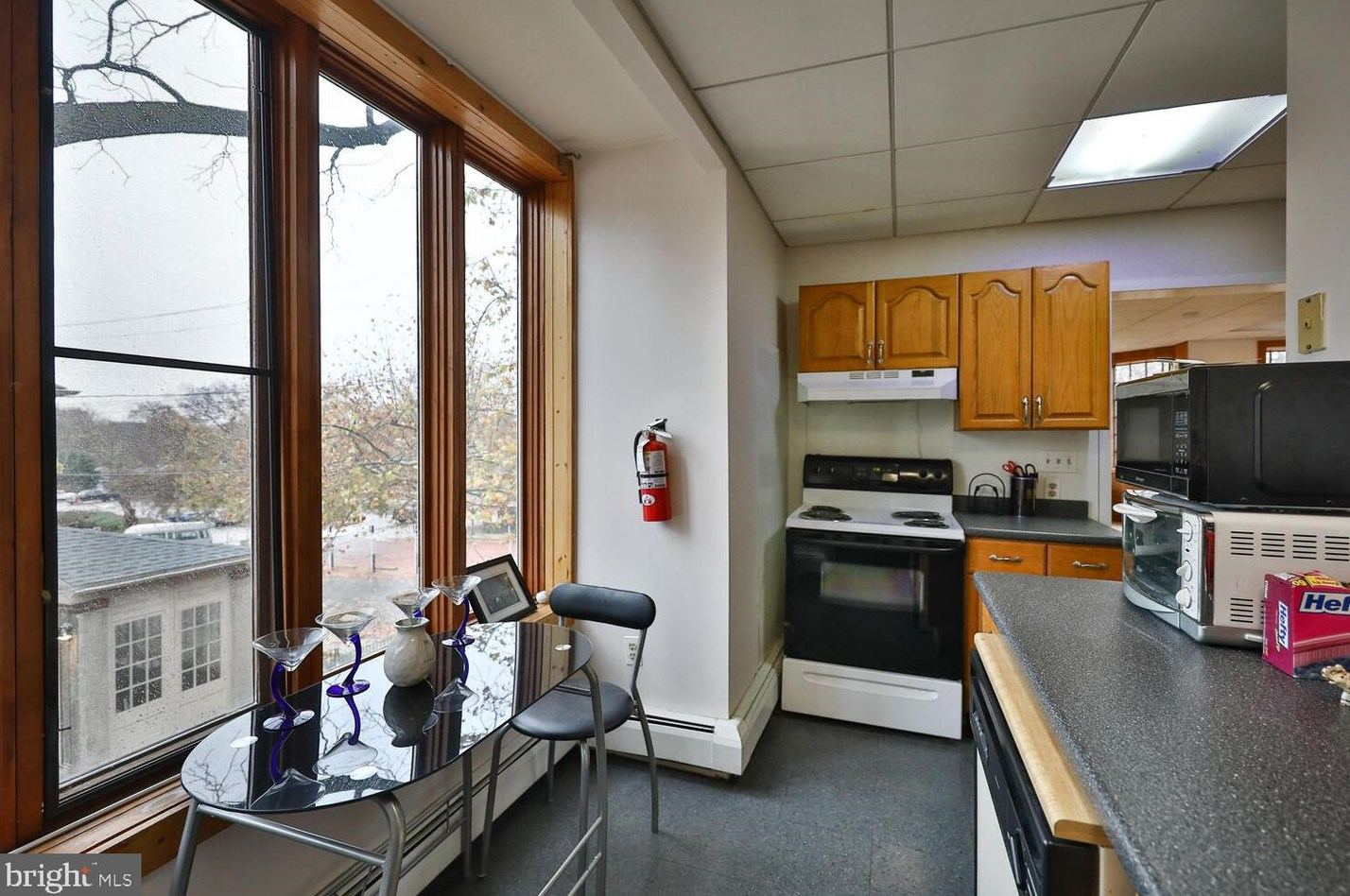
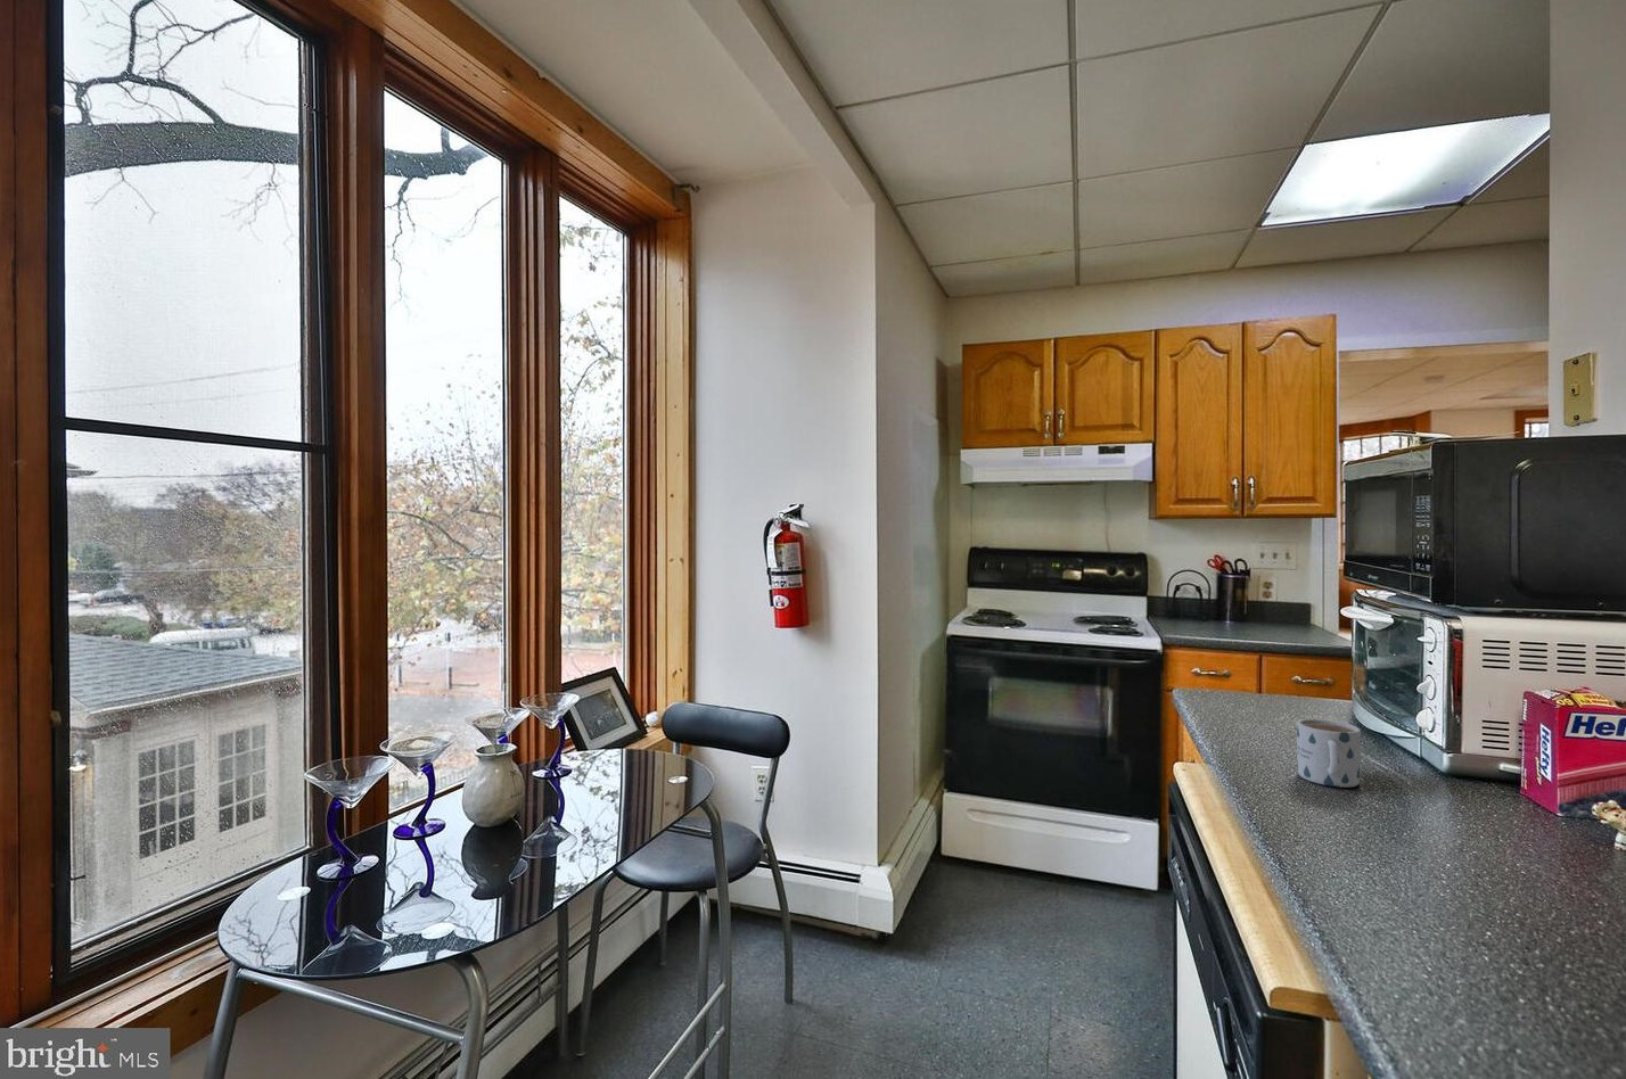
+ mug [1296,718,1362,789]
